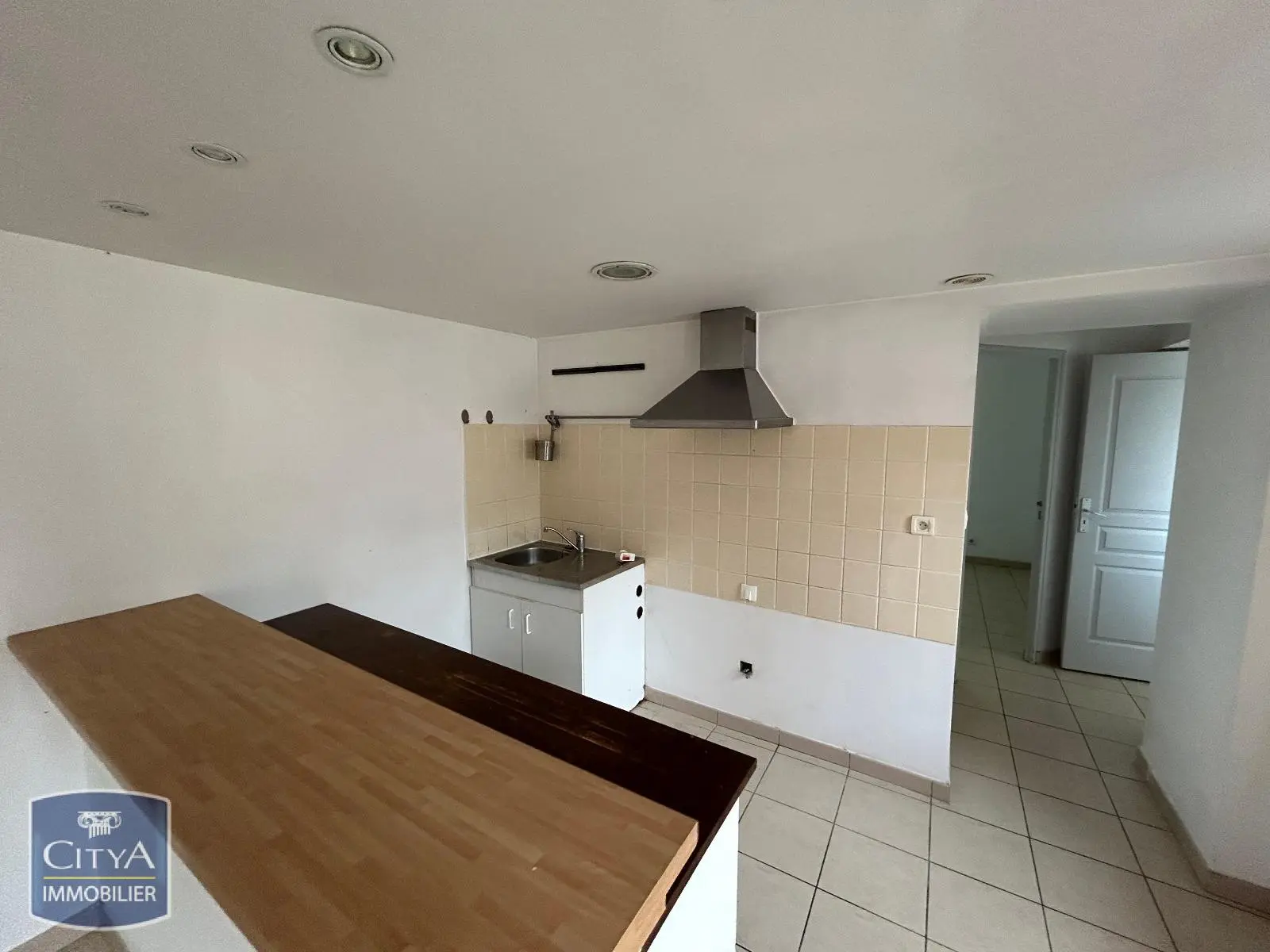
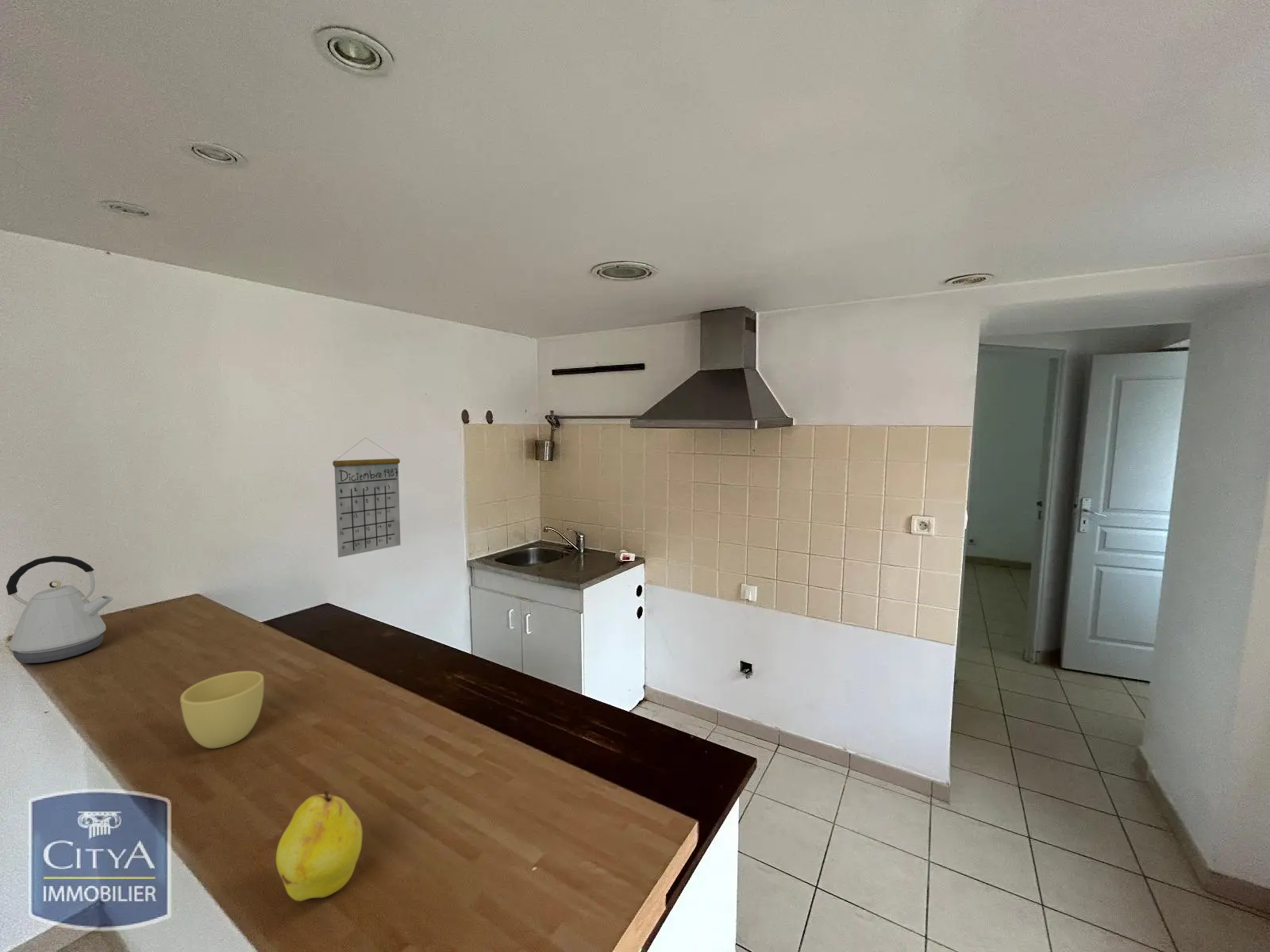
+ kettle [3,555,114,664]
+ calendar [332,436,402,559]
+ cup [179,670,264,749]
+ fruit [275,789,363,902]
